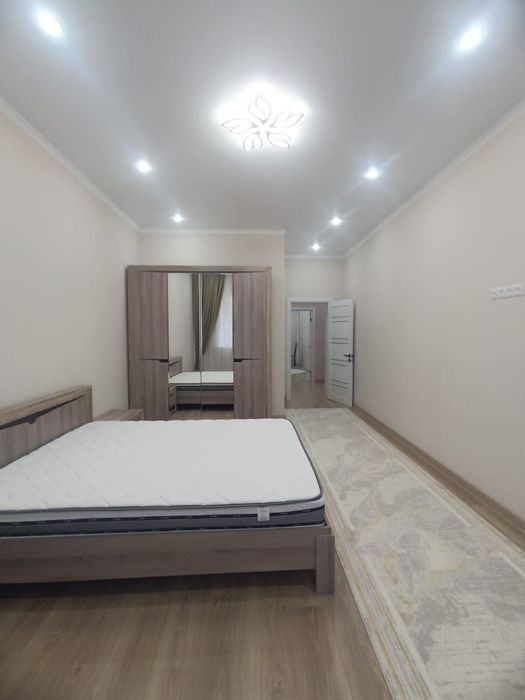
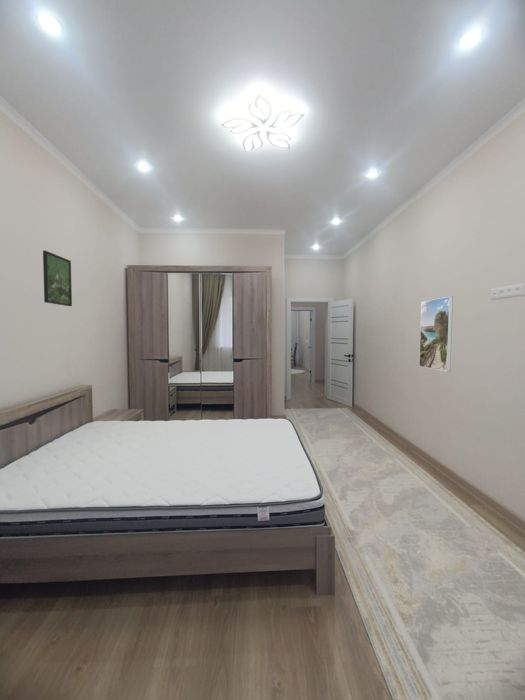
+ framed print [418,295,454,373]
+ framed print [42,250,73,307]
